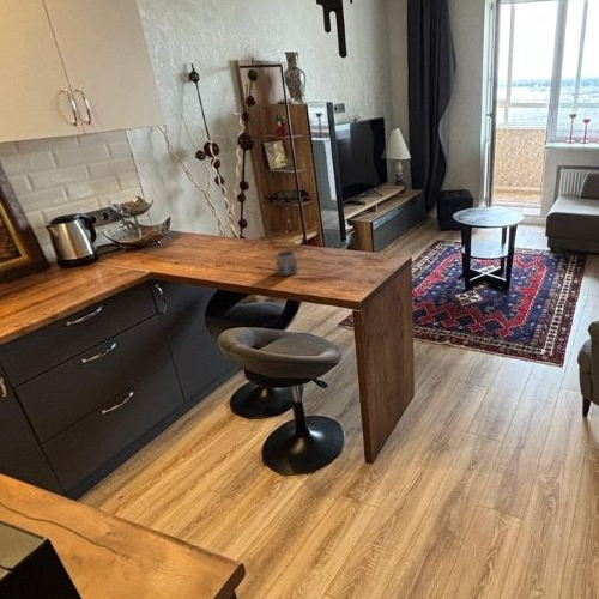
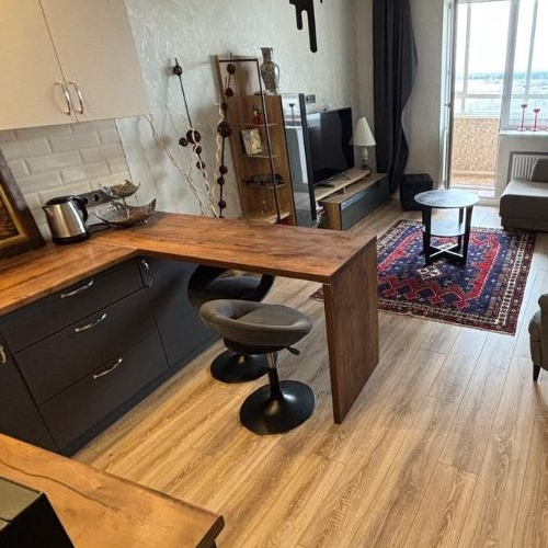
- mug [274,249,300,276]
